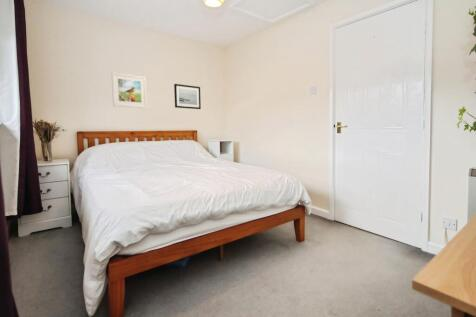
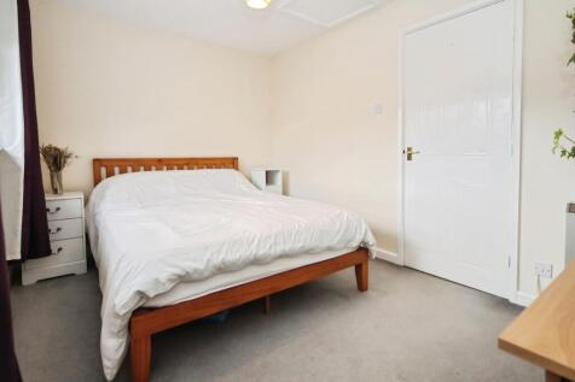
- wall art [173,83,202,110]
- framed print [111,71,148,109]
